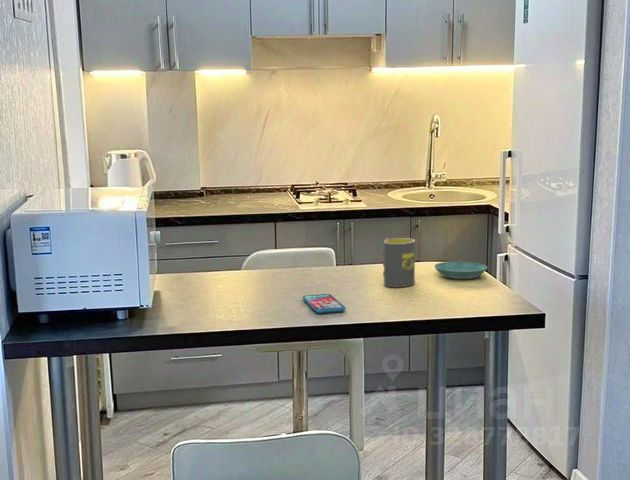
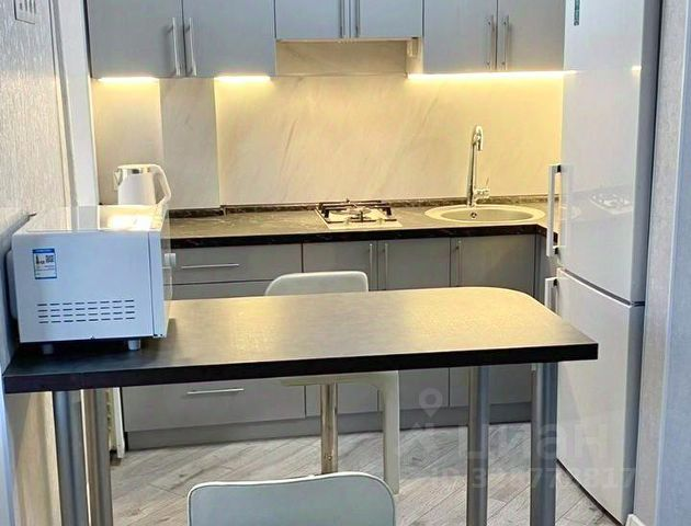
- mug [382,237,416,288]
- smartphone [302,293,347,314]
- saucer [433,260,488,280]
